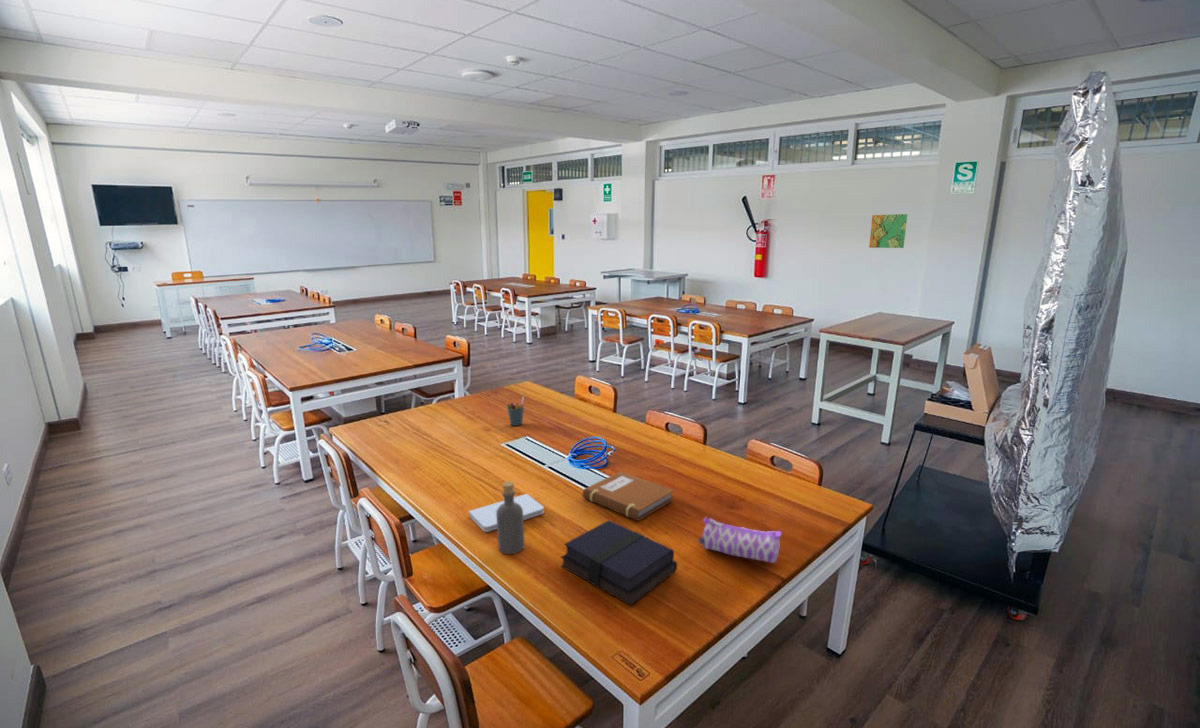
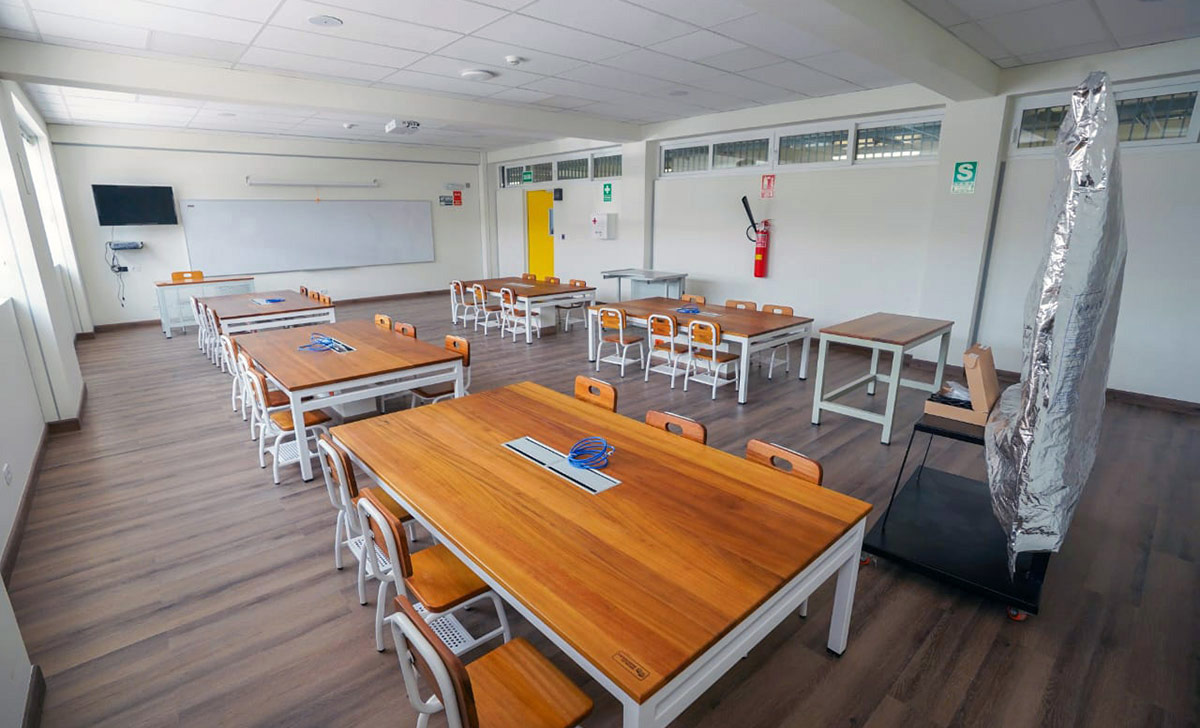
- notepad [468,493,545,533]
- pencil case [698,516,783,564]
- bottle [496,480,525,555]
- map [868,213,908,249]
- book [560,519,678,606]
- pen holder [506,396,525,427]
- notebook [582,470,675,522]
